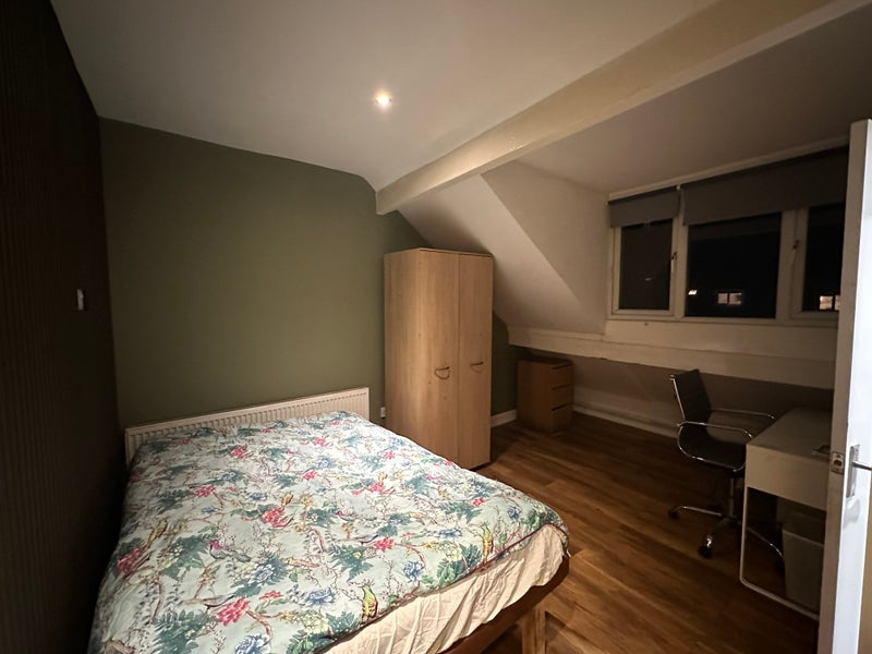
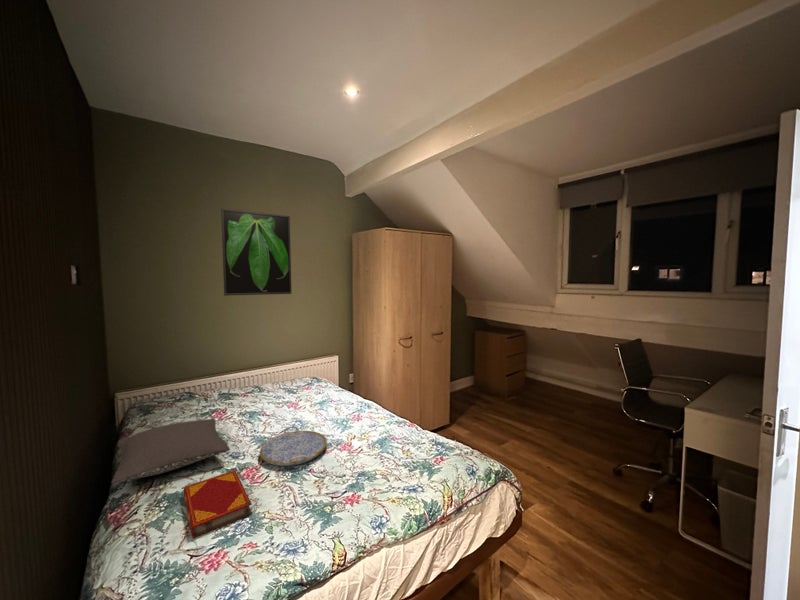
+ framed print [220,208,292,297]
+ pillow [110,418,231,485]
+ serving tray [259,425,328,467]
+ hardback book [183,469,253,539]
